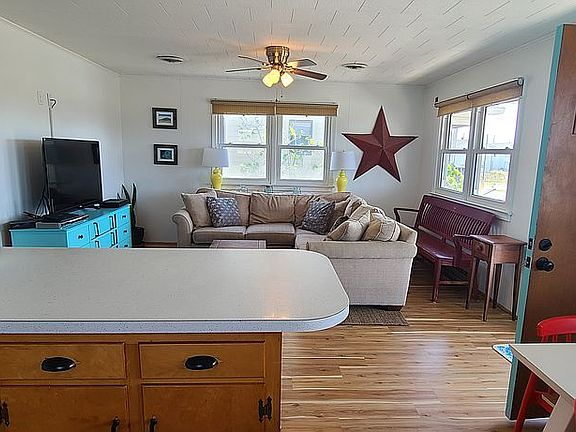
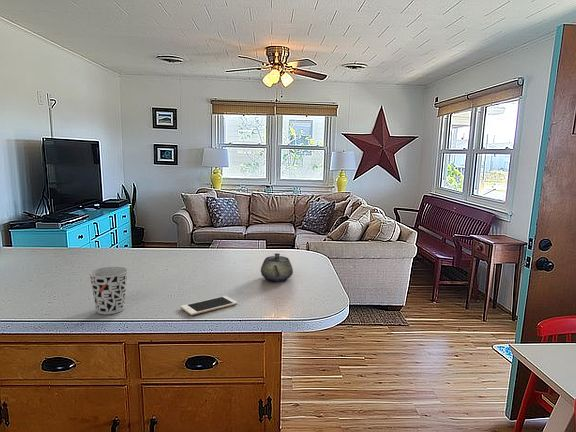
+ cell phone [180,295,238,316]
+ teapot [260,252,294,282]
+ cup [88,266,129,315]
